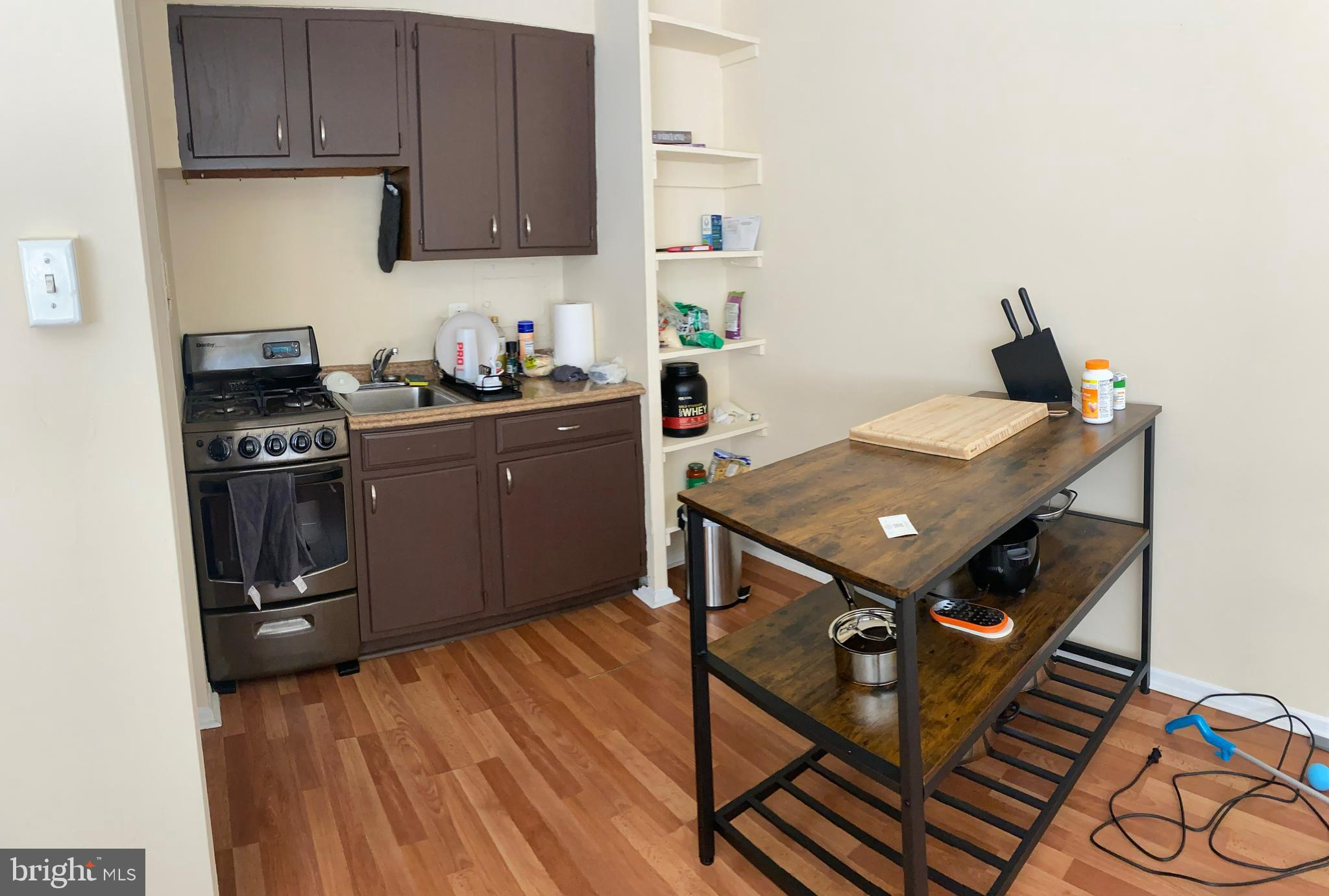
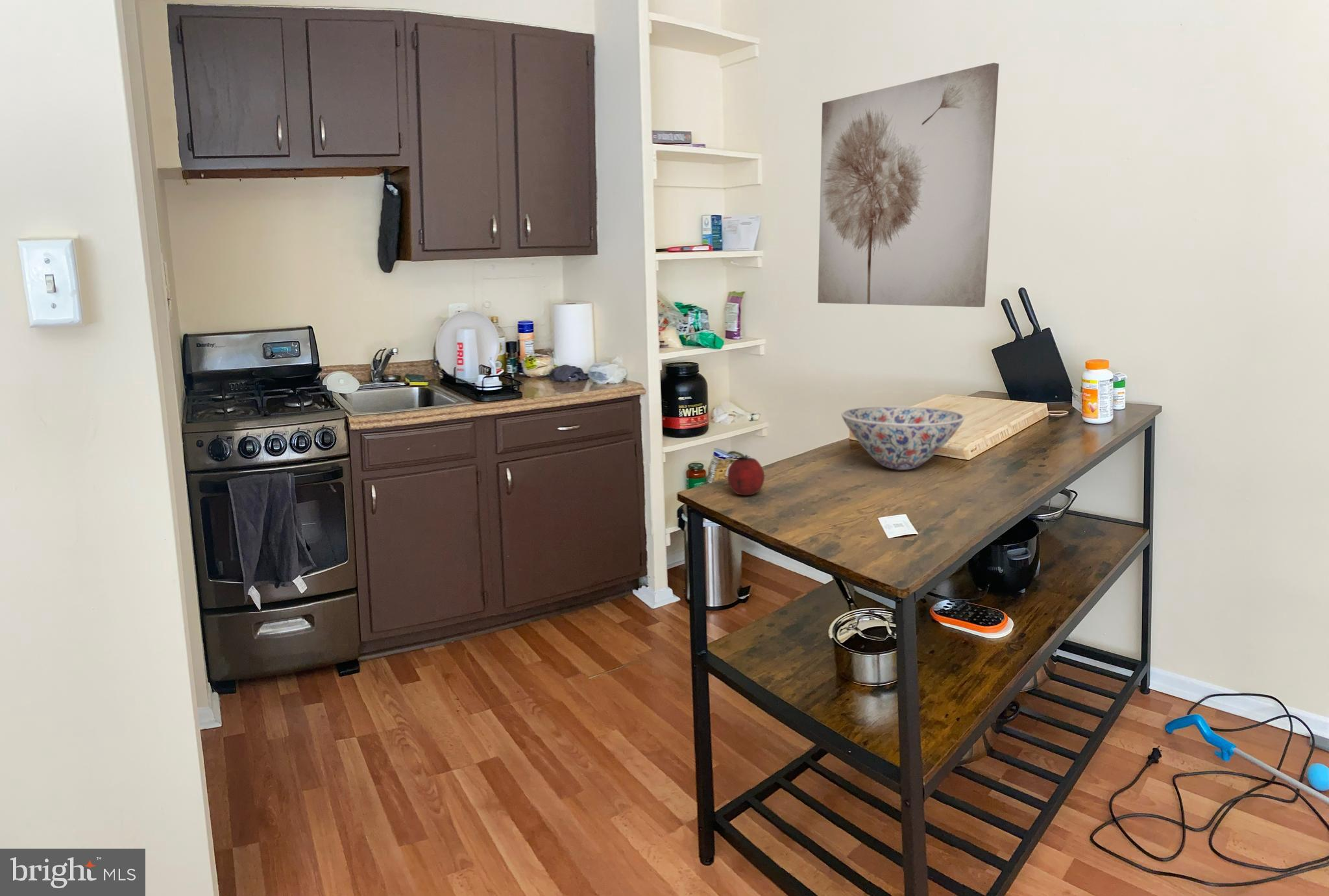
+ bowl [840,405,966,470]
+ wall art [817,62,999,308]
+ fruit [725,450,765,496]
